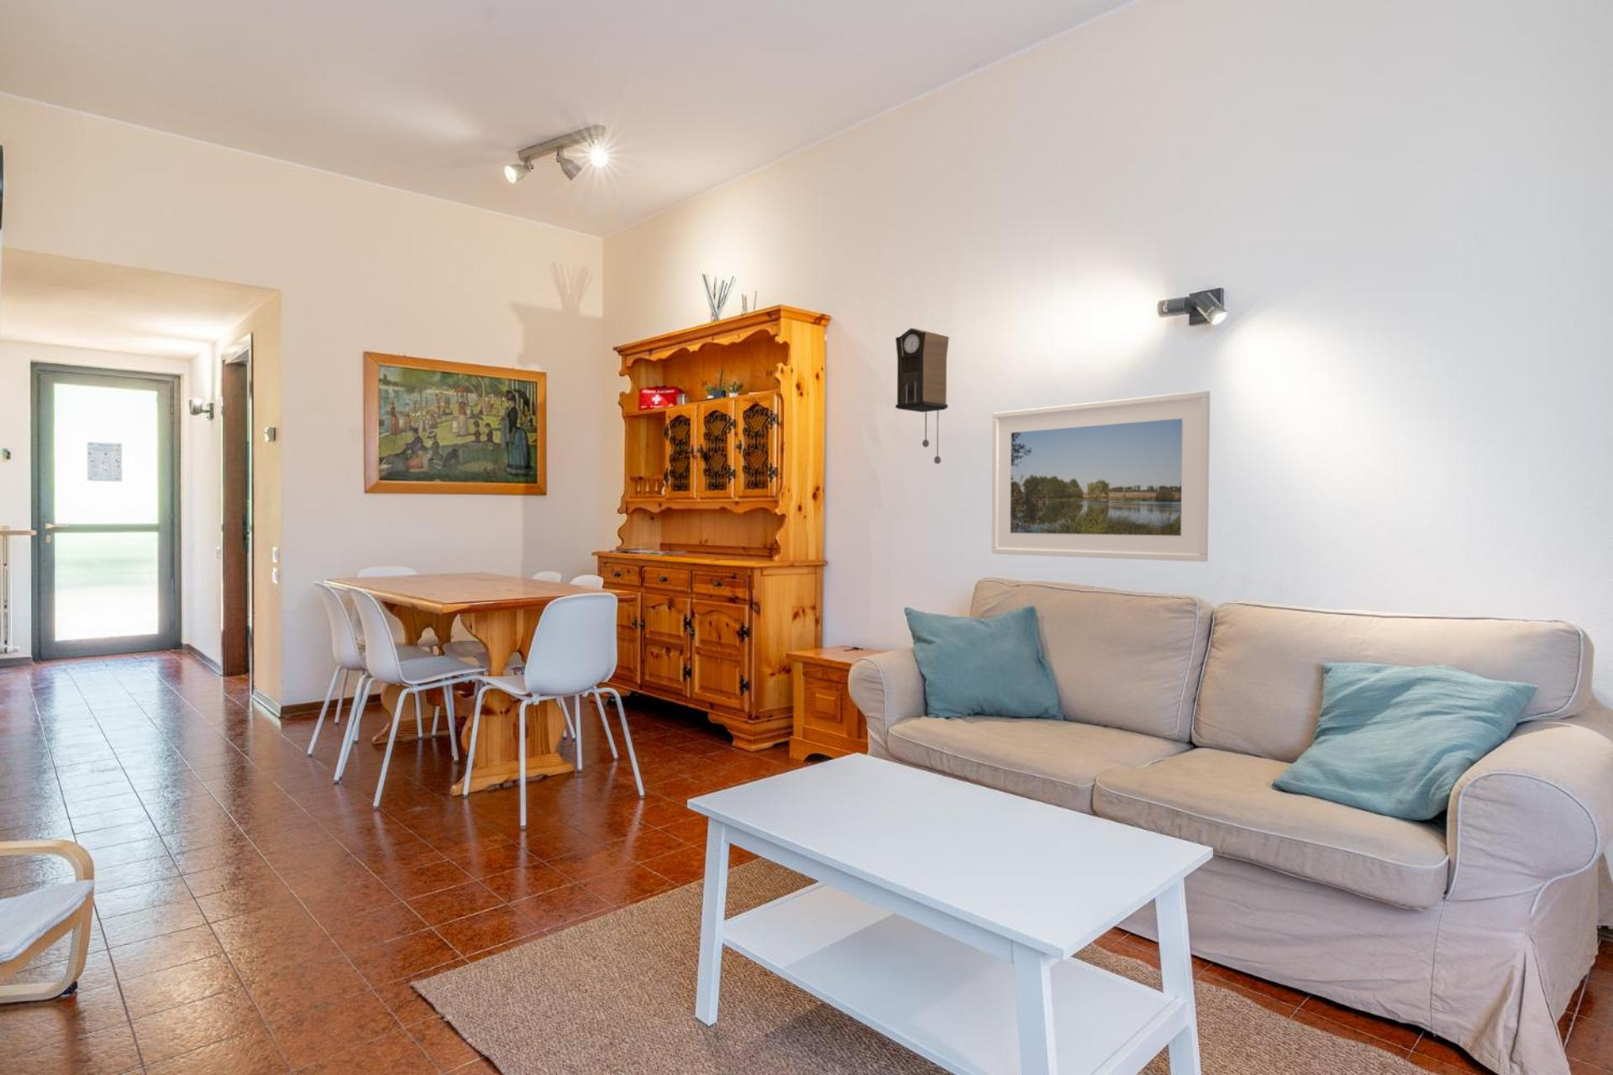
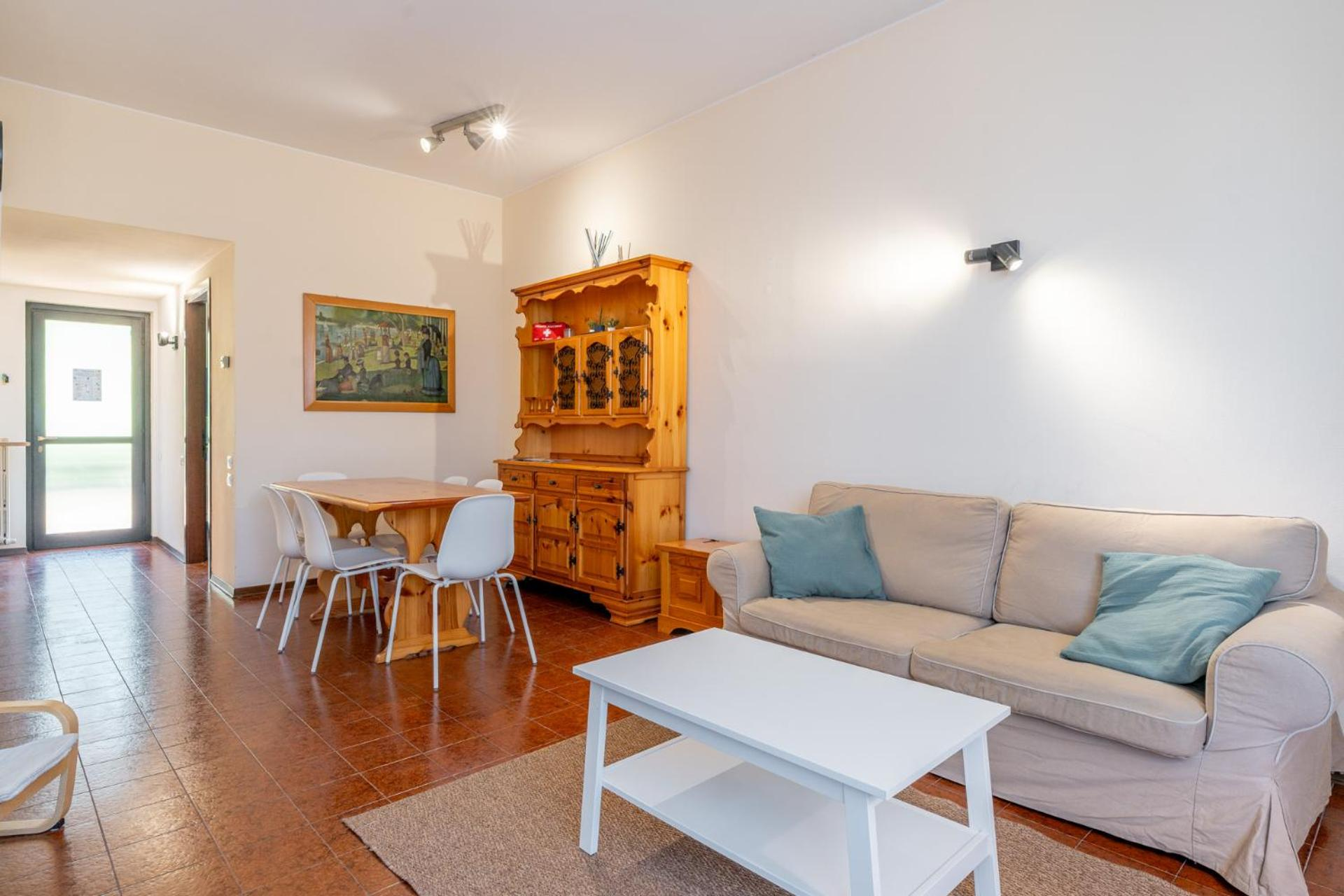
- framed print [990,390,1211,563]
- pendulum clock [894,328,951,464]
